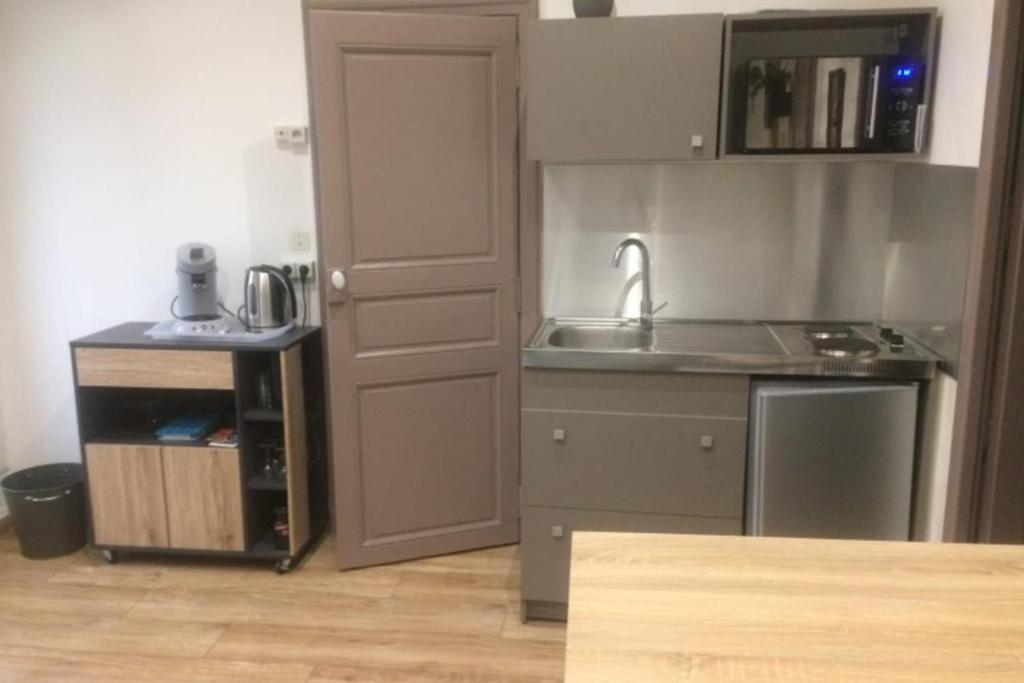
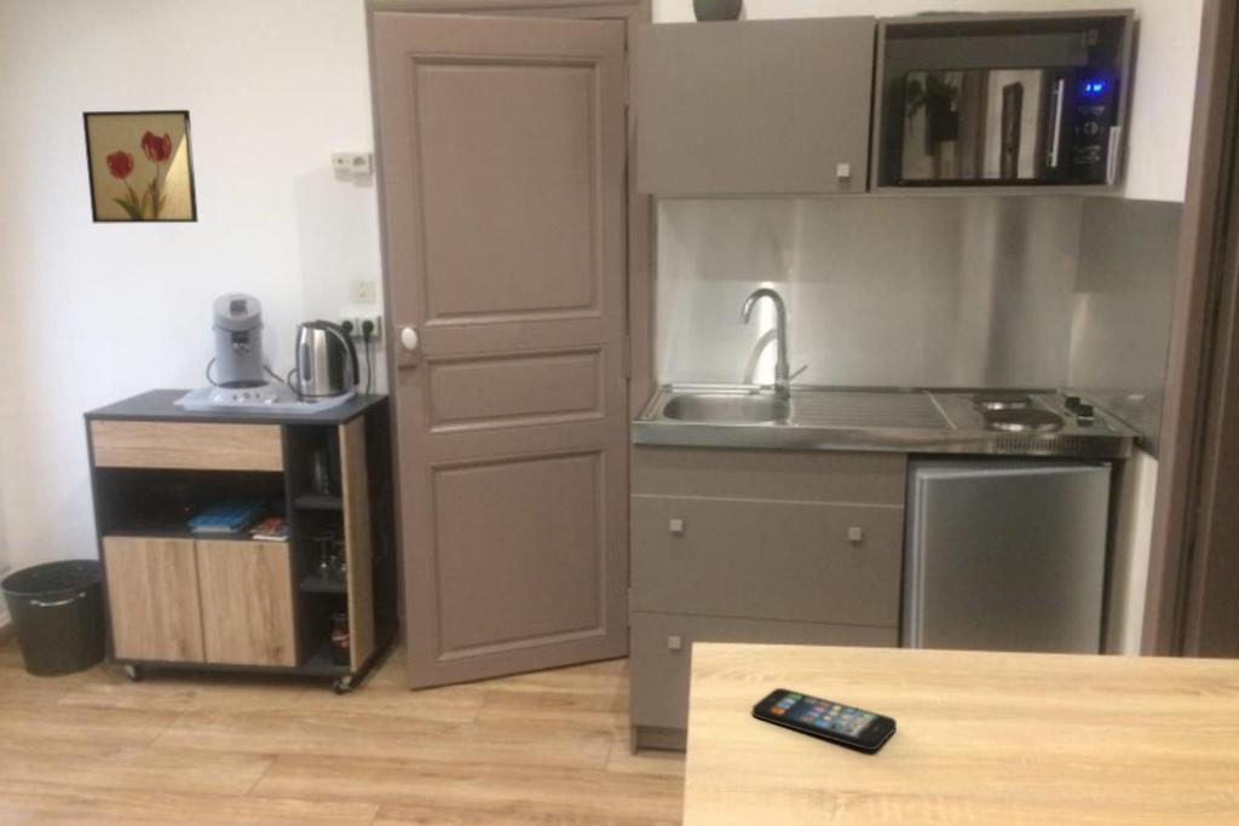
+ wall art [81,109,200,225]
+ smartphone [751,687,898,751]
